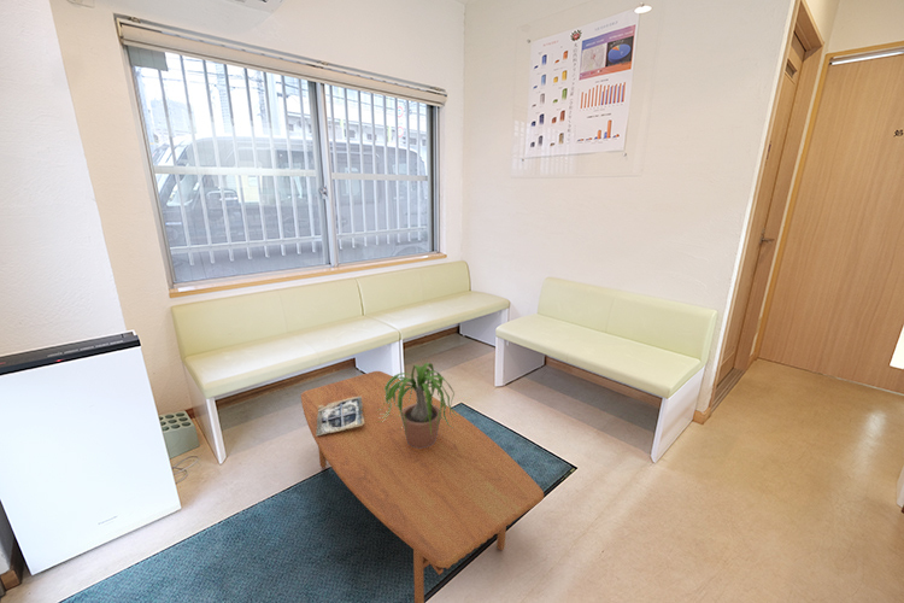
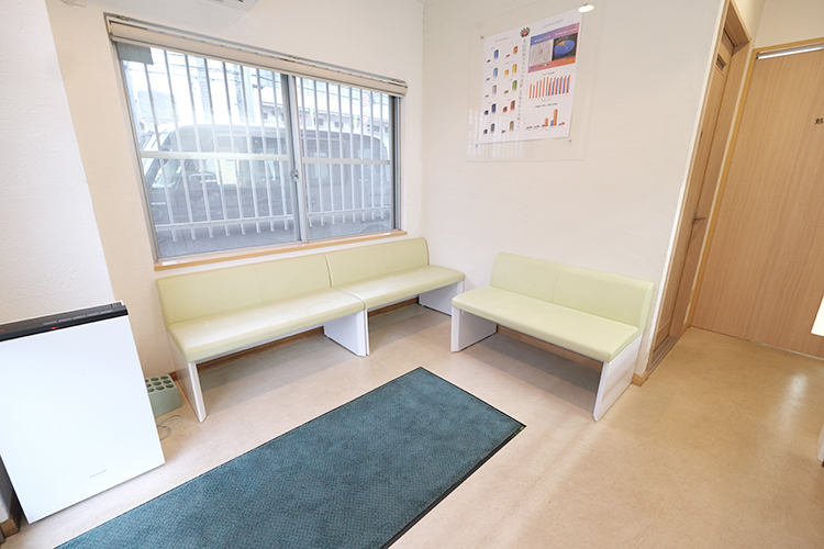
- coffee table [300,370,545,603]
- potted plant [378,362,464,449]
- magazine [316,396,364,437]
